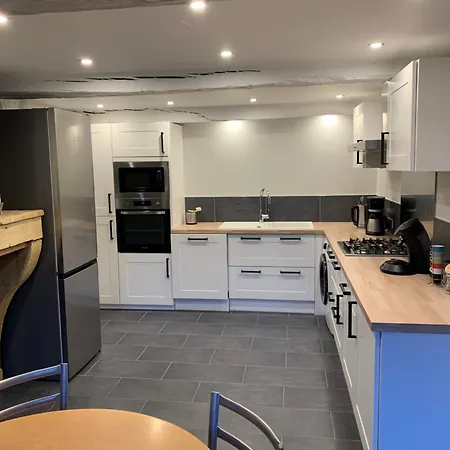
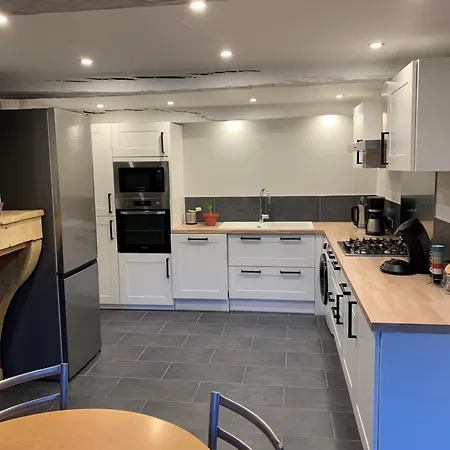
+ potted plant [201,199,220,227]
